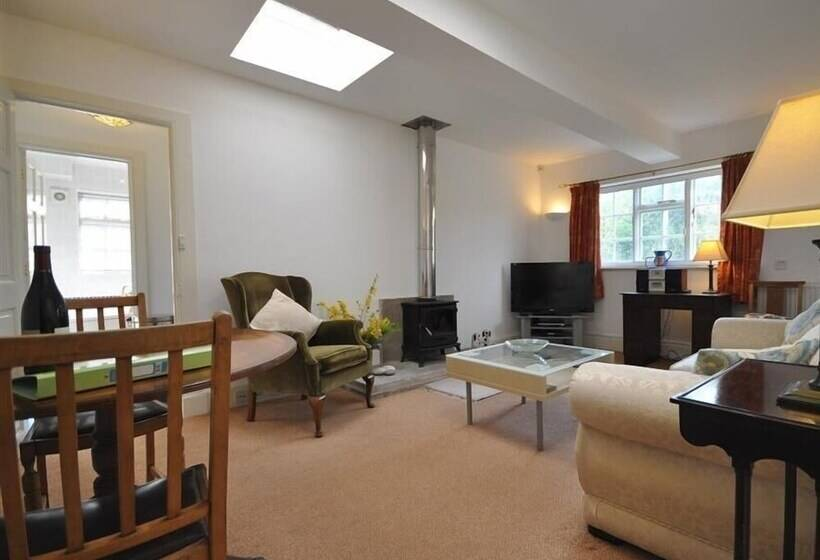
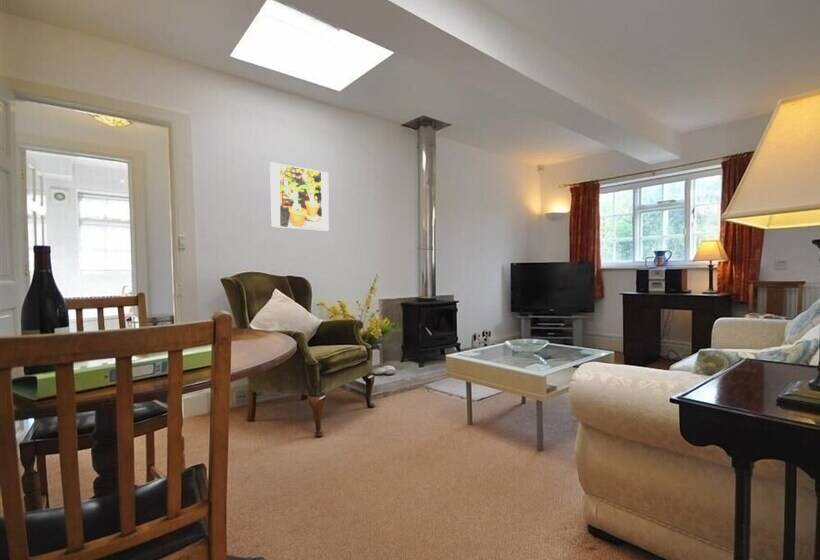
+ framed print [269,161,330,232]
